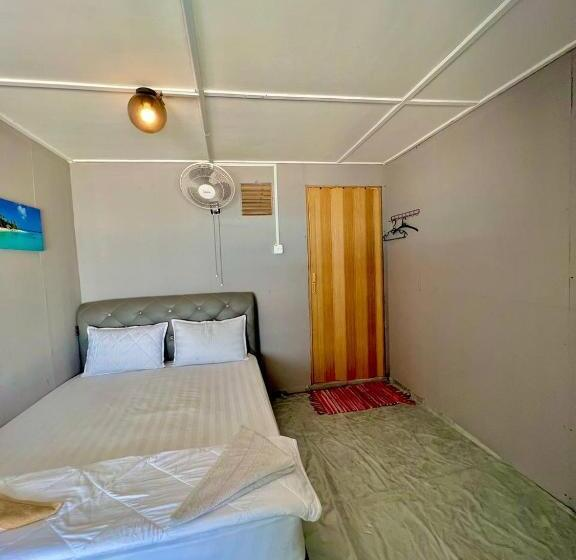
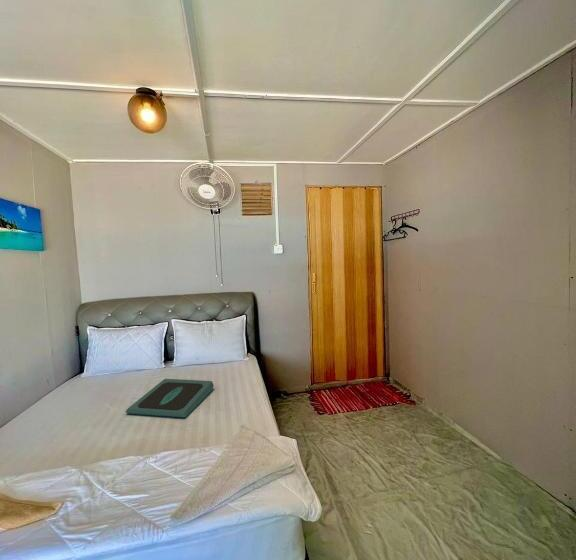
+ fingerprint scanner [125,378,215,419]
